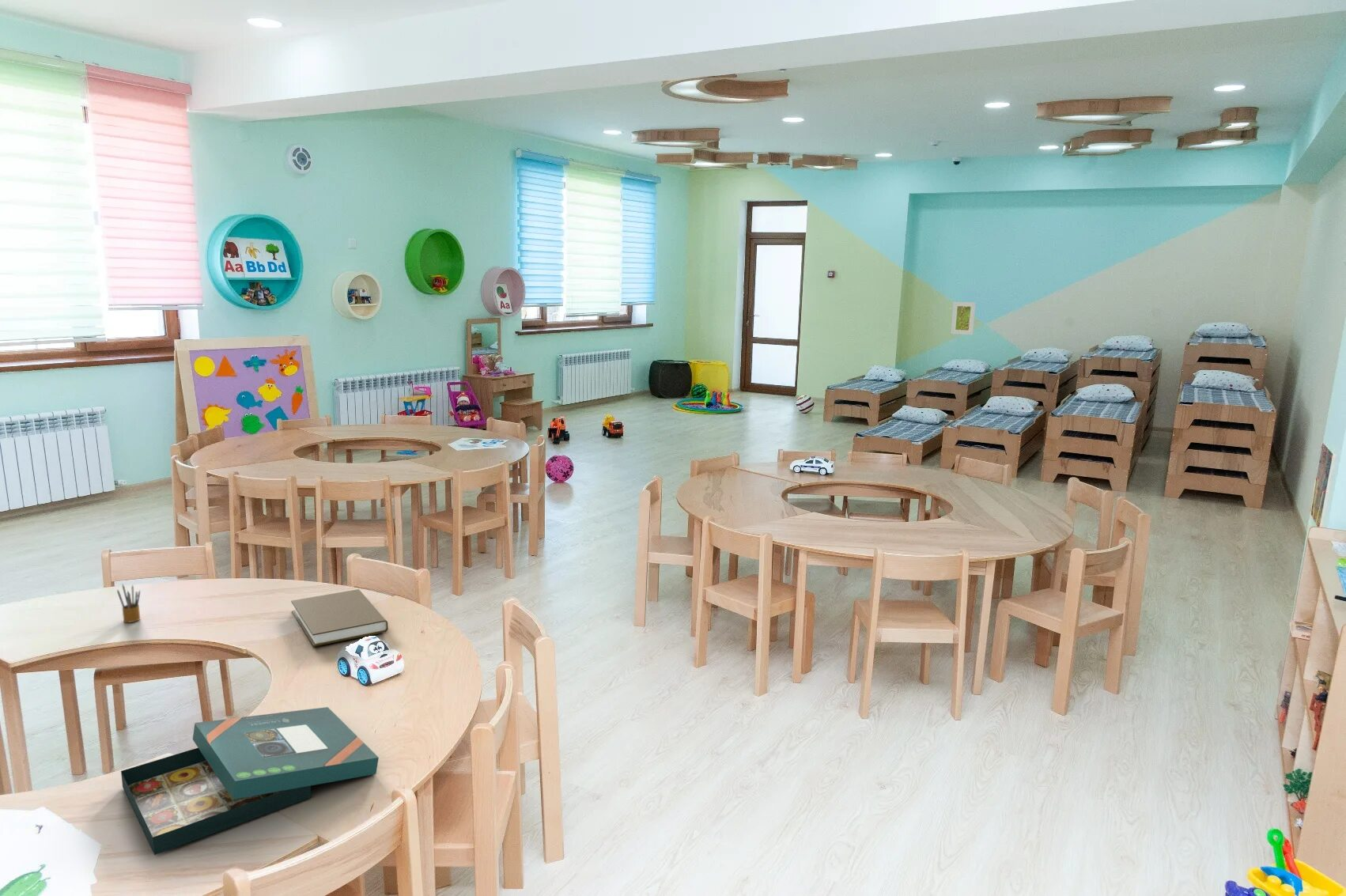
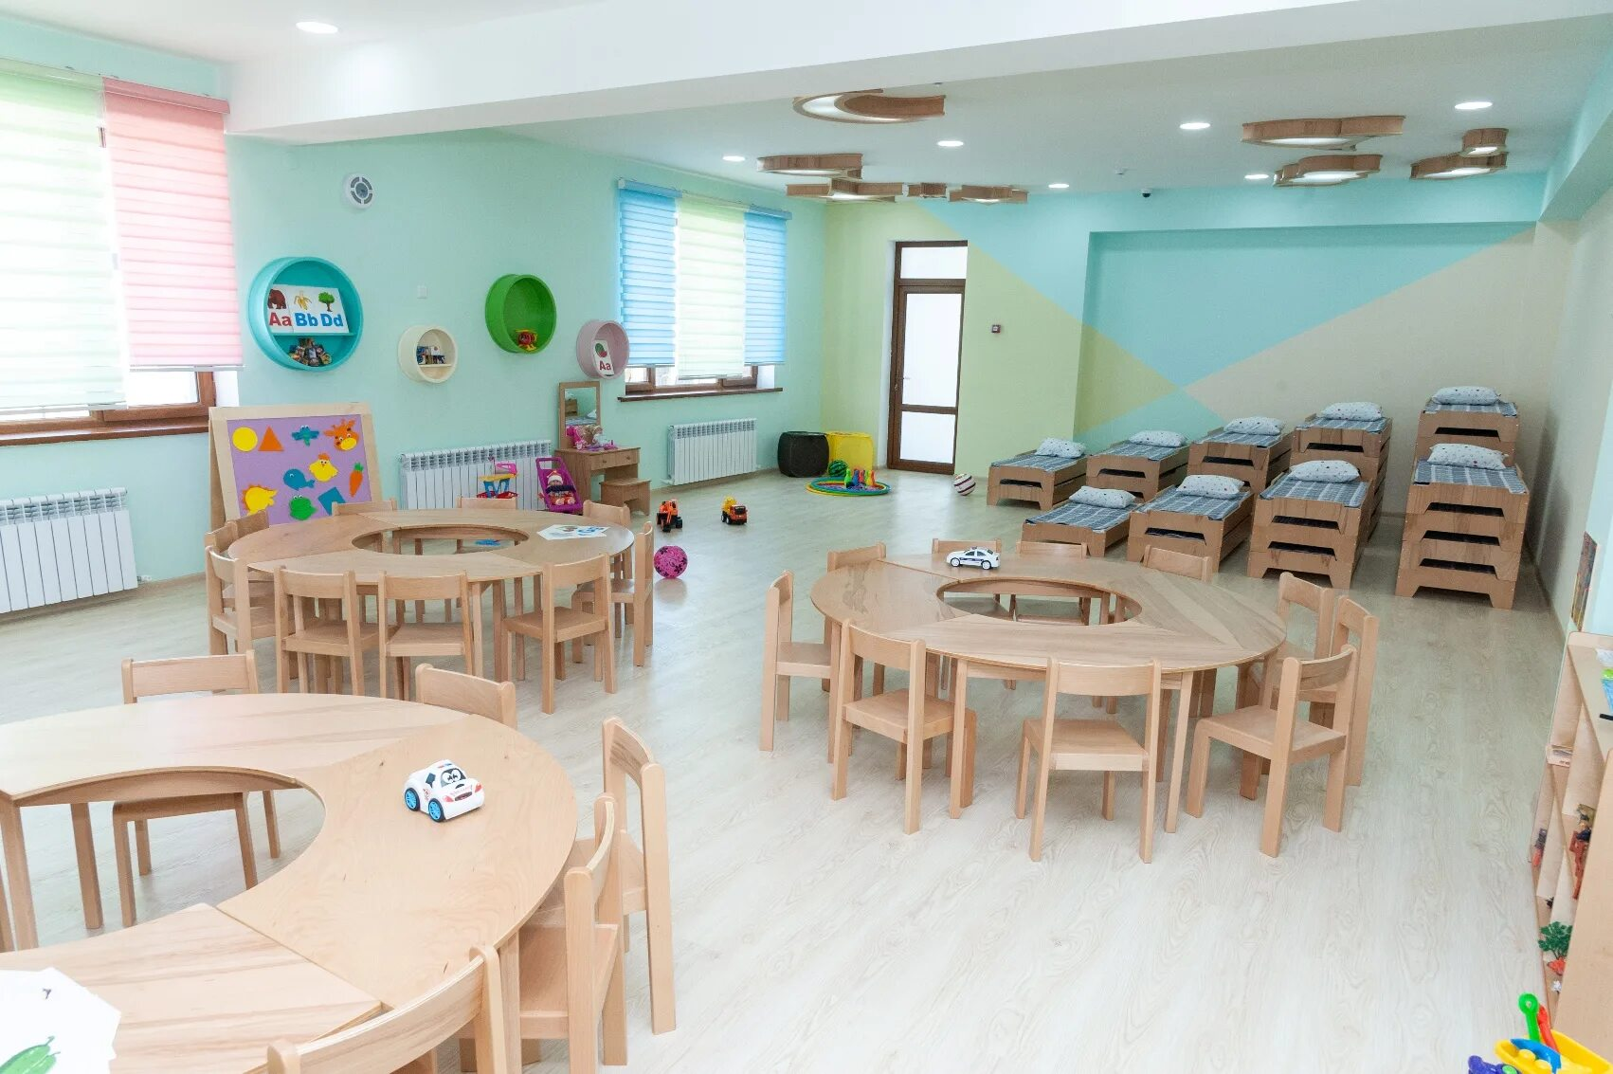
- book [290,588,388,648]
- board game [120,706,380,856]
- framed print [951,301,977,335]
- pencil box [116,584,141,623]
